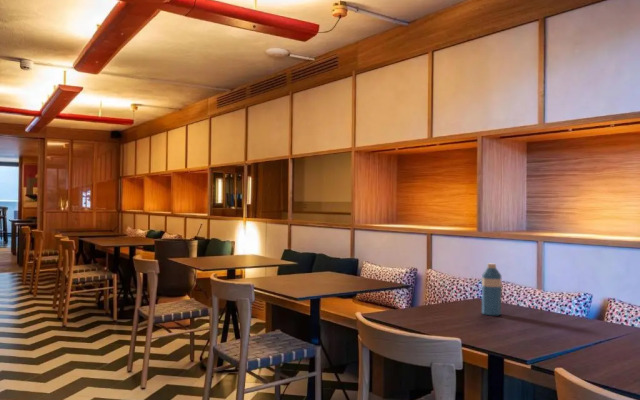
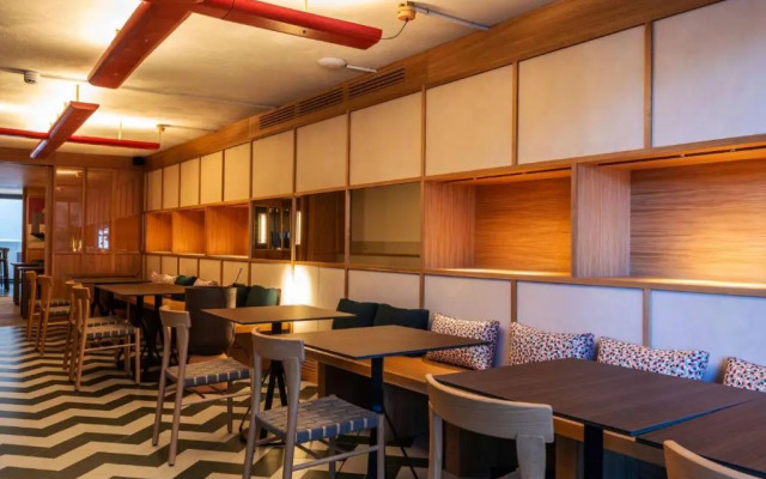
- water bottle [481,263,502,316]
